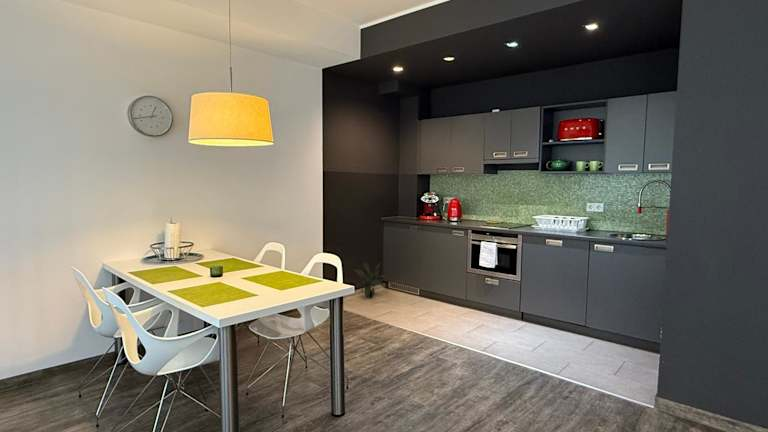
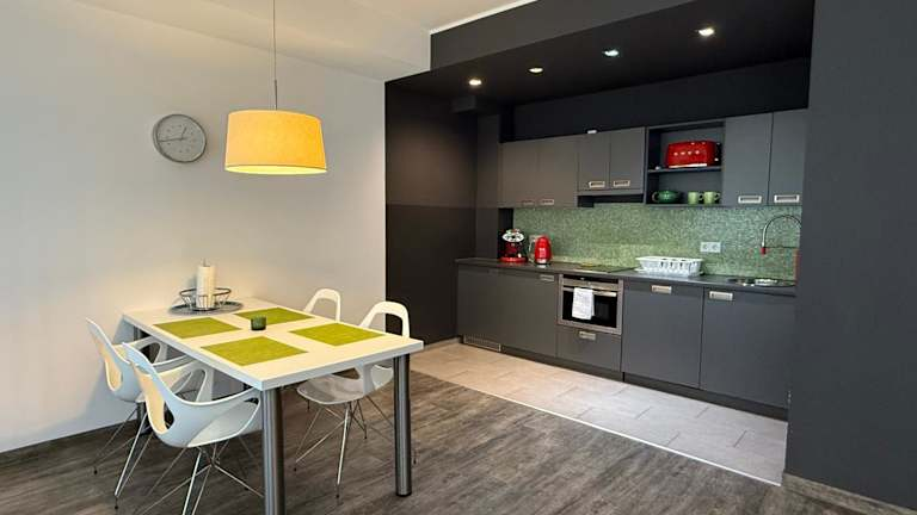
- potted plant [352,262,388,299]
